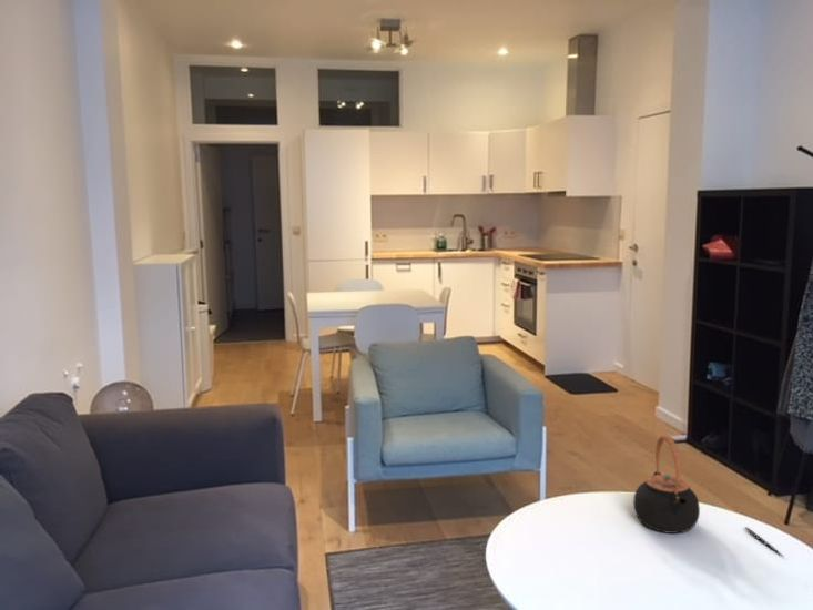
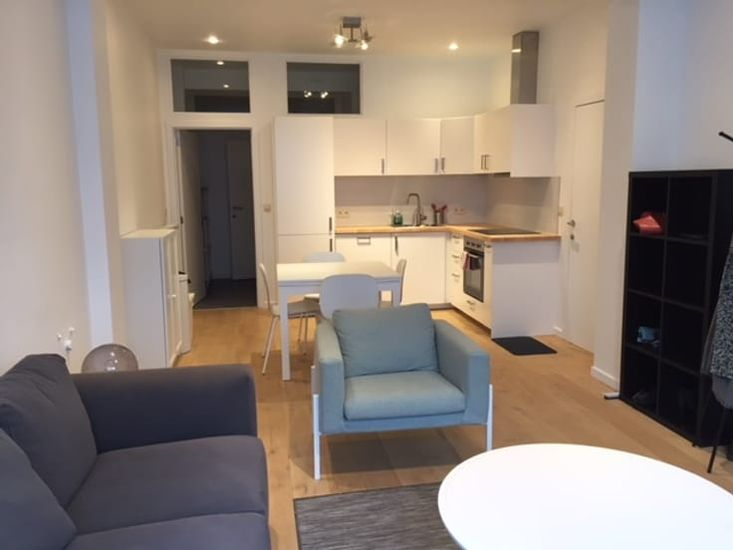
- teapot [632,434,701,535]
- pen [744,526,784,557]
